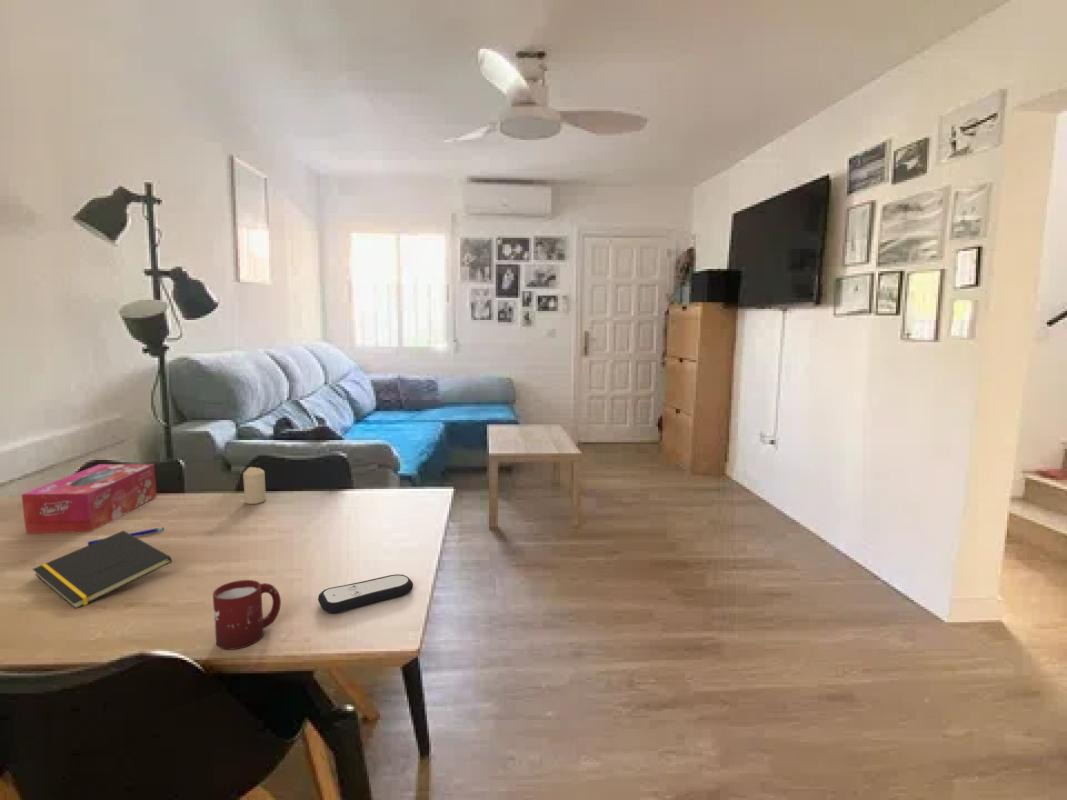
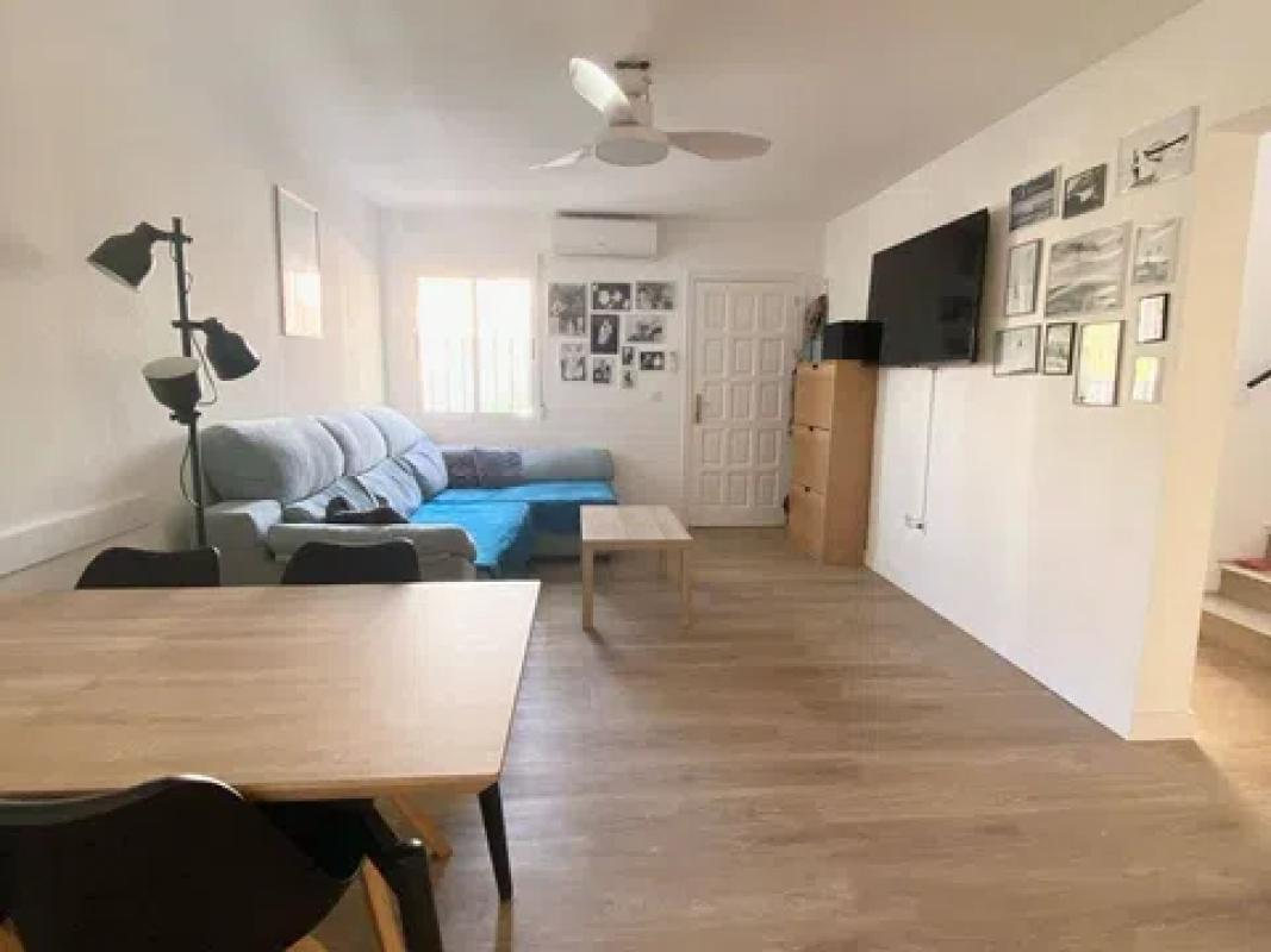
- remote control [317,573,414,615]
- pen [87,526,165,545]
- notepad [32,530,173,610]
- candle [242,466,267,505]
- tissue box [20,463,158,534]
- cup [212,579,282,651]
